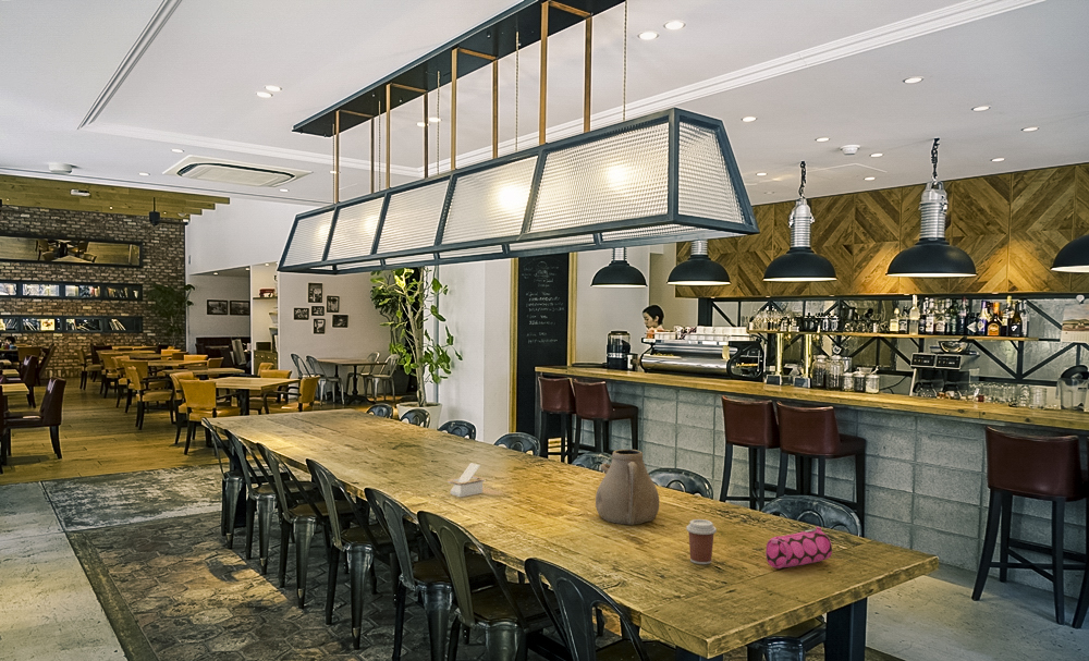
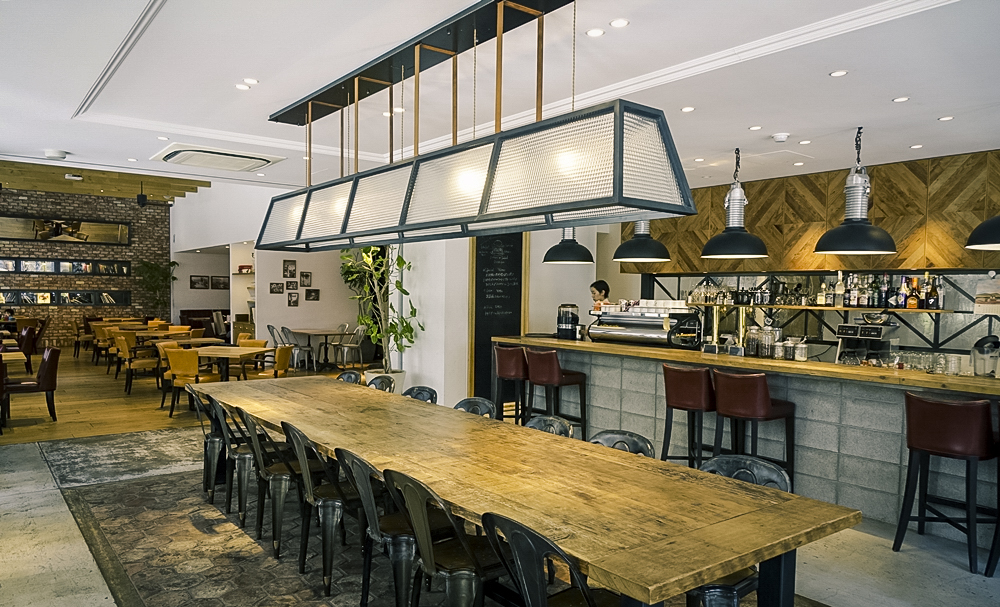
- coffee cup [685,518,718,565]
- teapot [595,449,660,526]
- napkin holder [446,462,504,498]
- pencil case [764,526,833,570]
